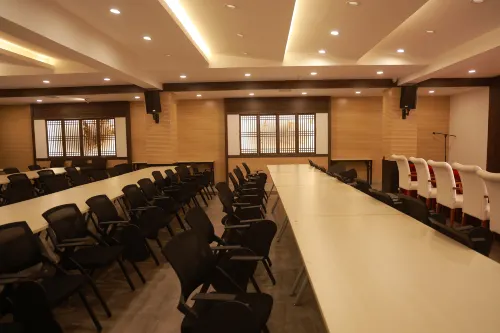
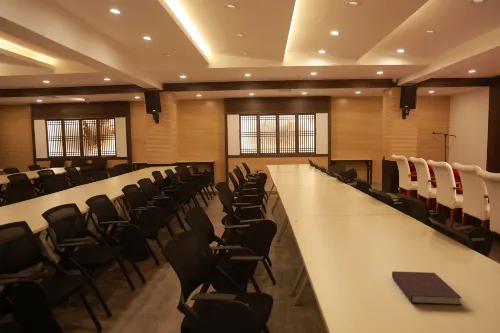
+ notebook [391,270,462,306]
